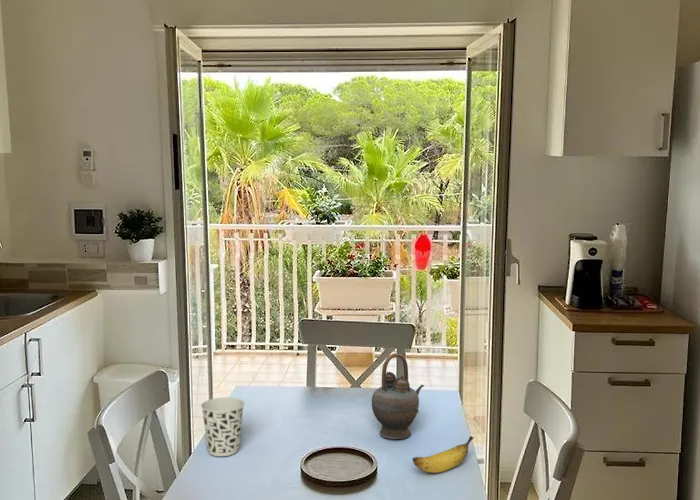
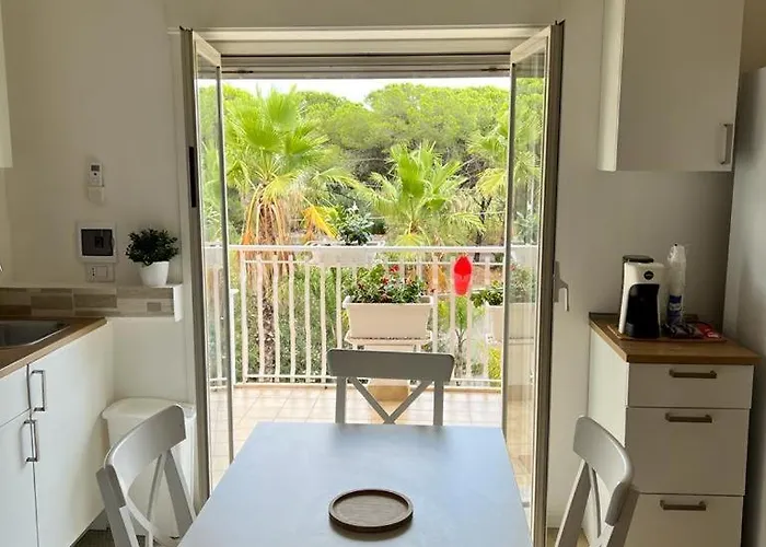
- teapot [371,352,425,440]
- banana [411,435,474,474]
- cup [200,396,246,457]
